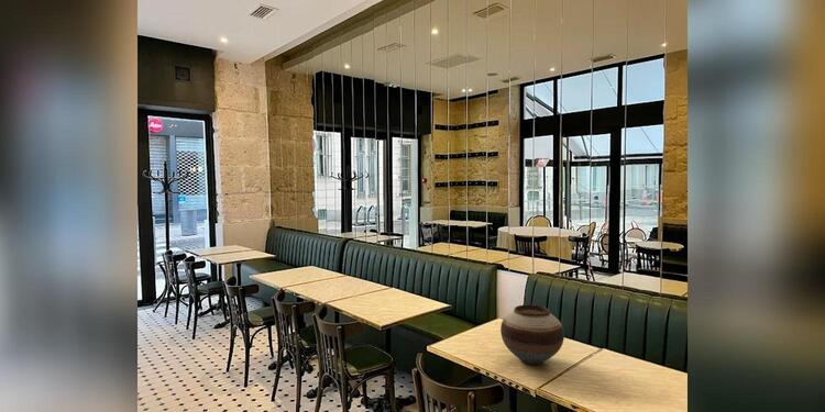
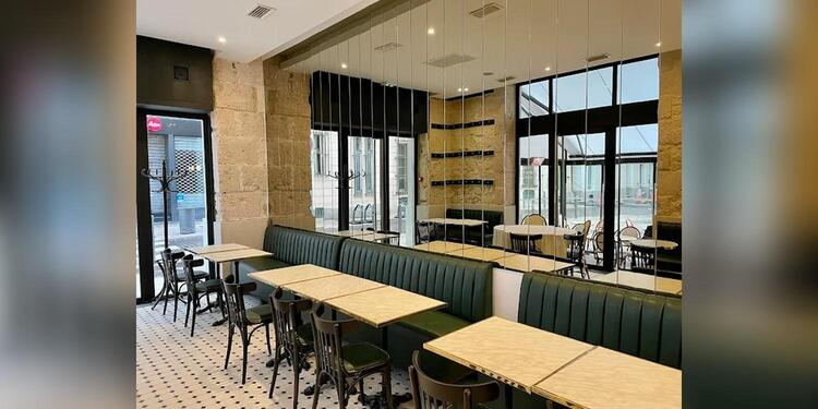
- vase [499,304,565,366]
